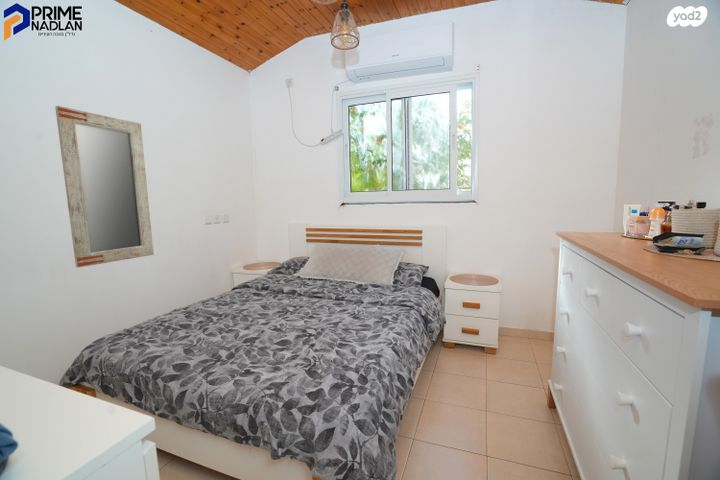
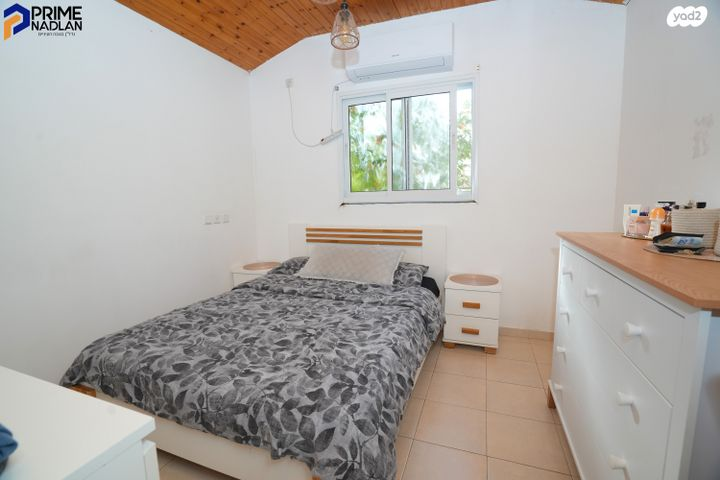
- home mirror [54,105,155,269]
